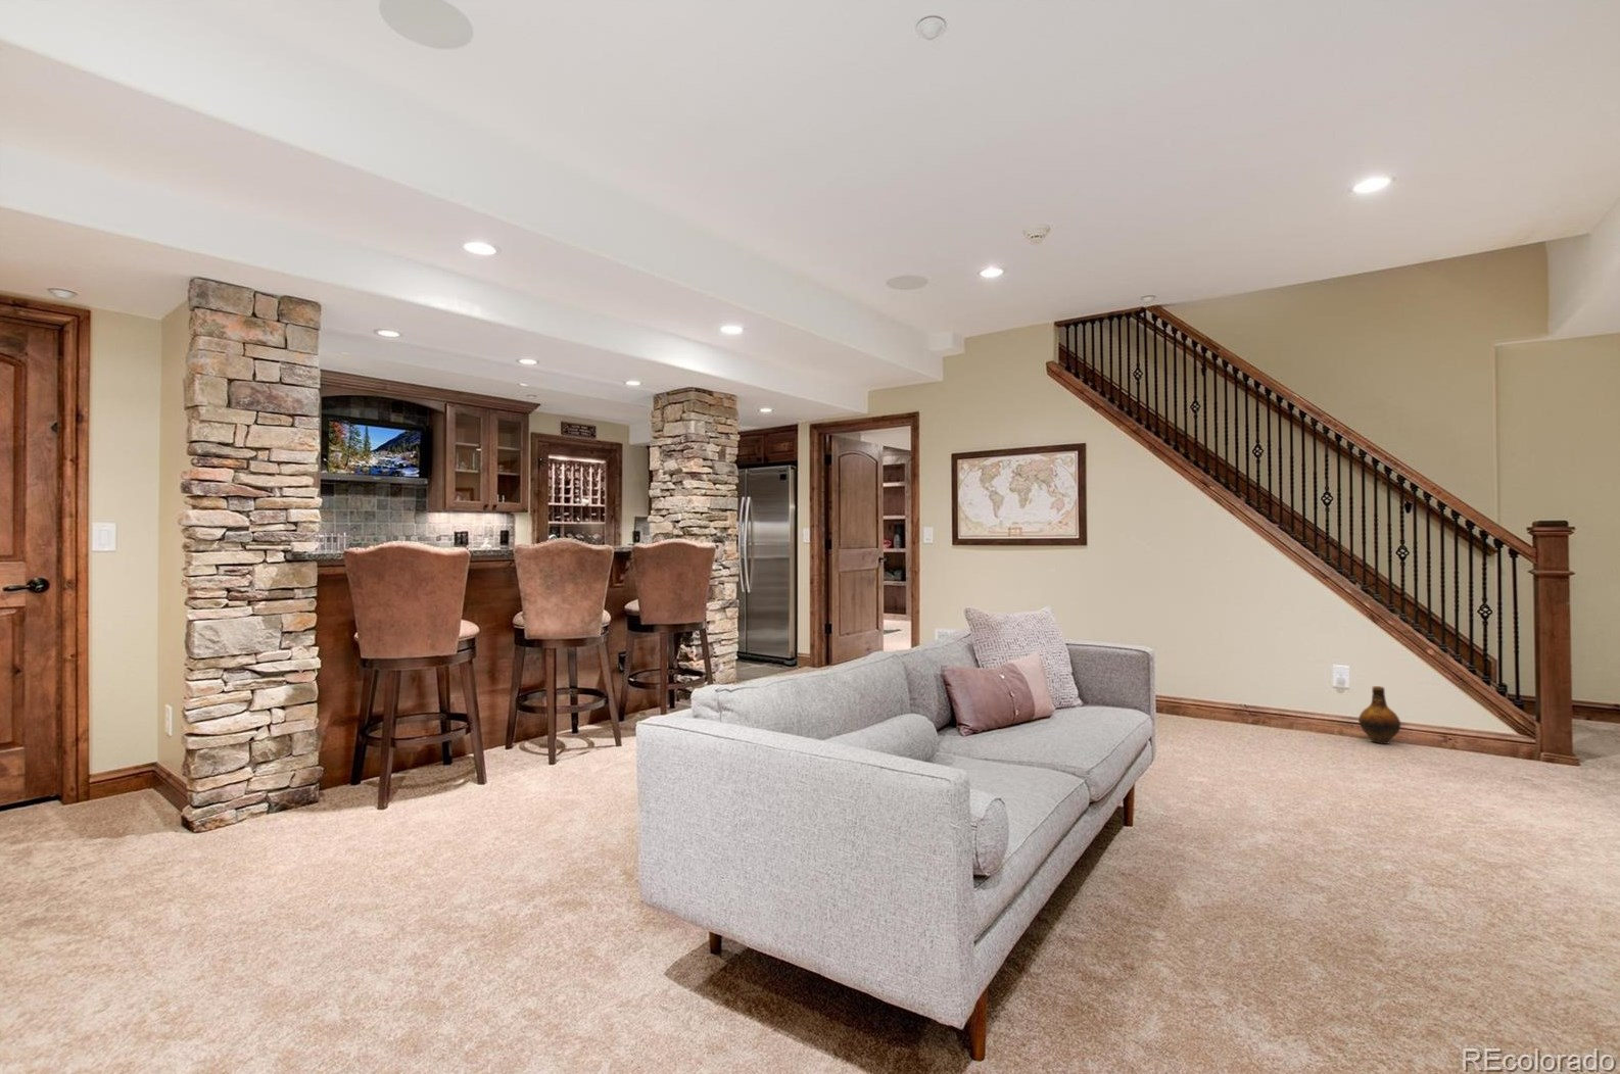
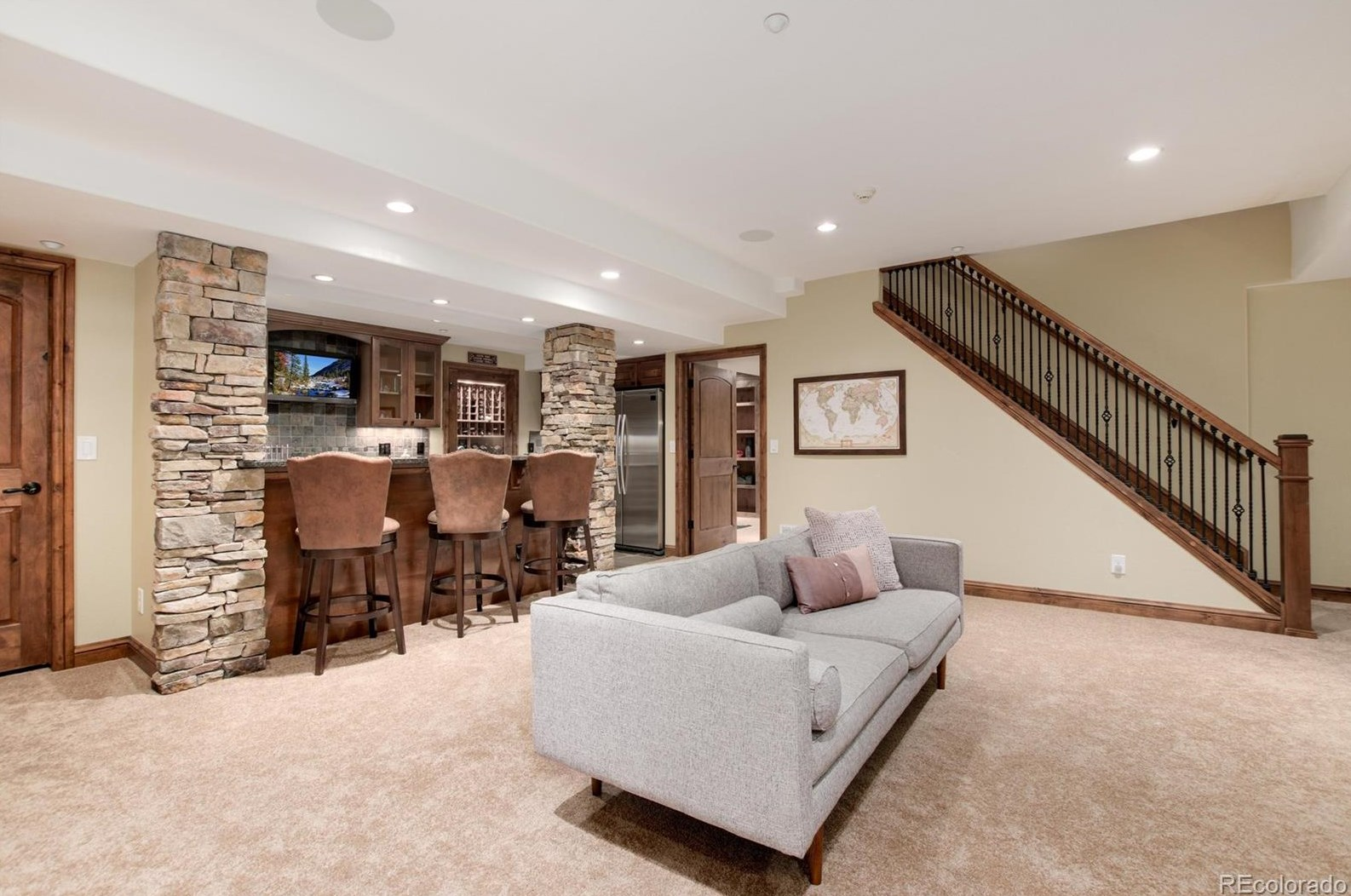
- ceramic jug [1357,684,1402,746]
